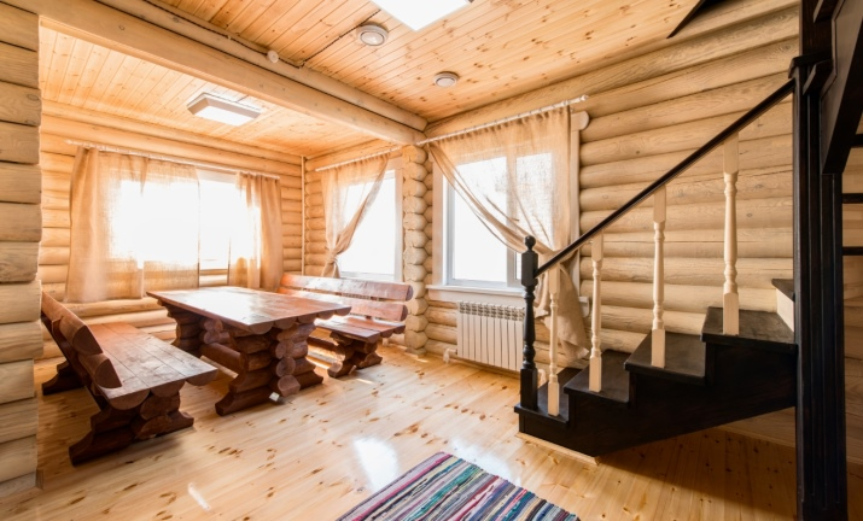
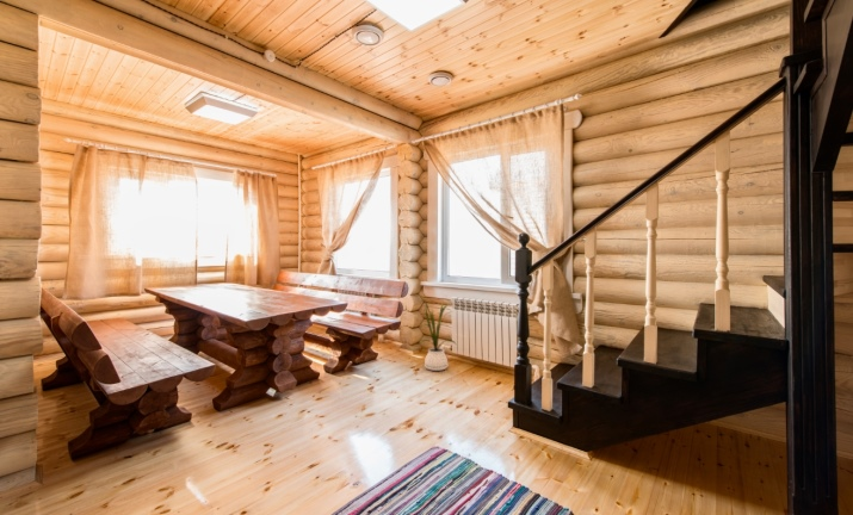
+ house plant [415,293,457,372]
